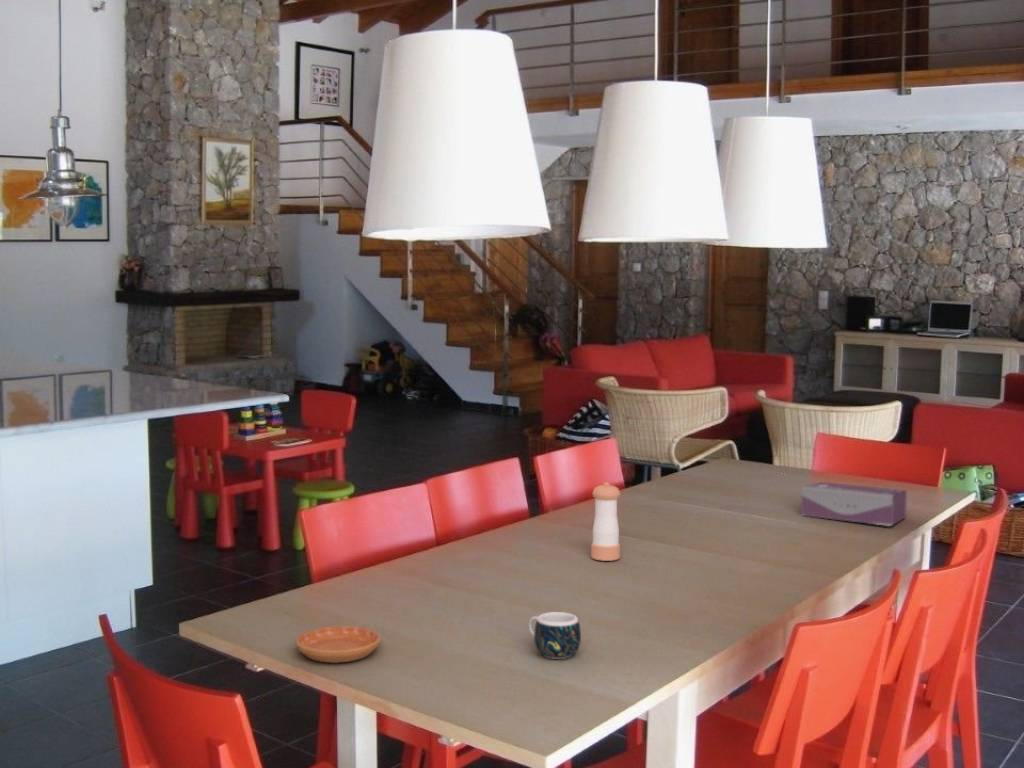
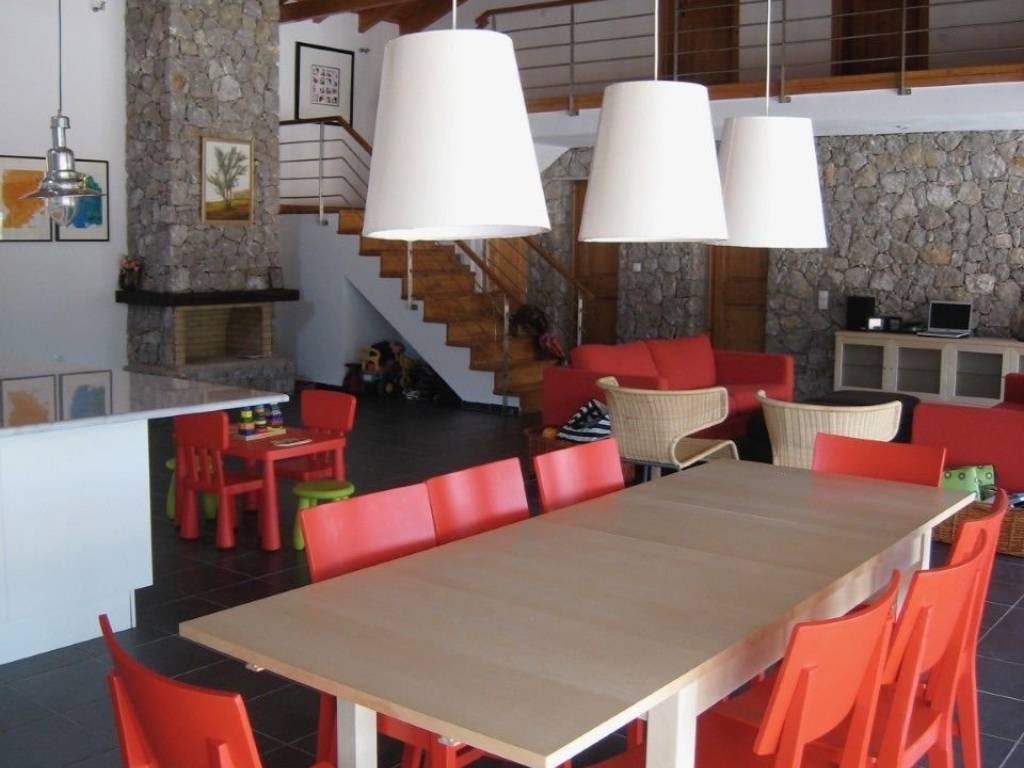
- tissue box [800,481,908,527]
- pepper shaker [590,481,621,562]
- saucer [295,625,381,664]
- mug [528,611,582,660]
